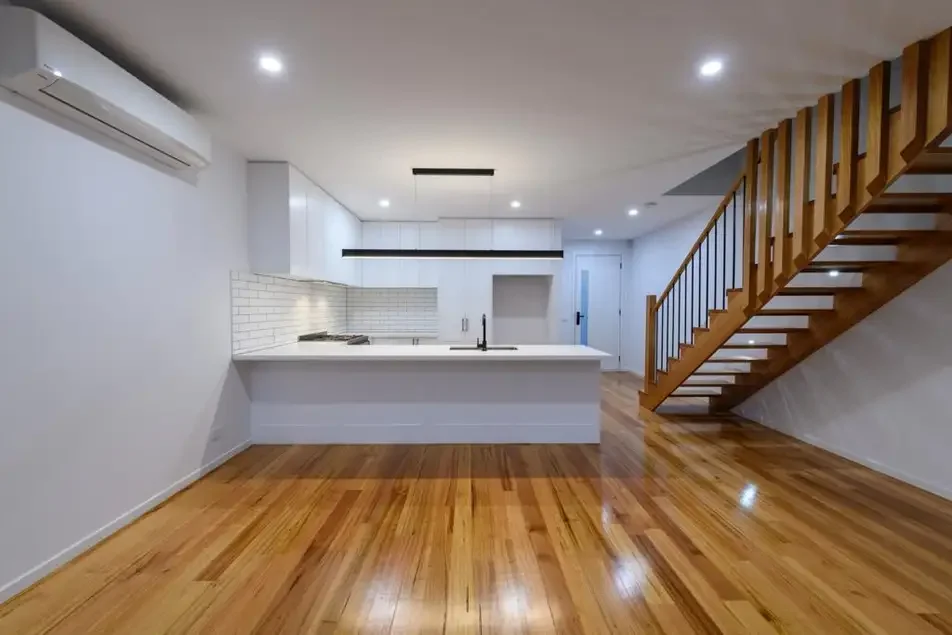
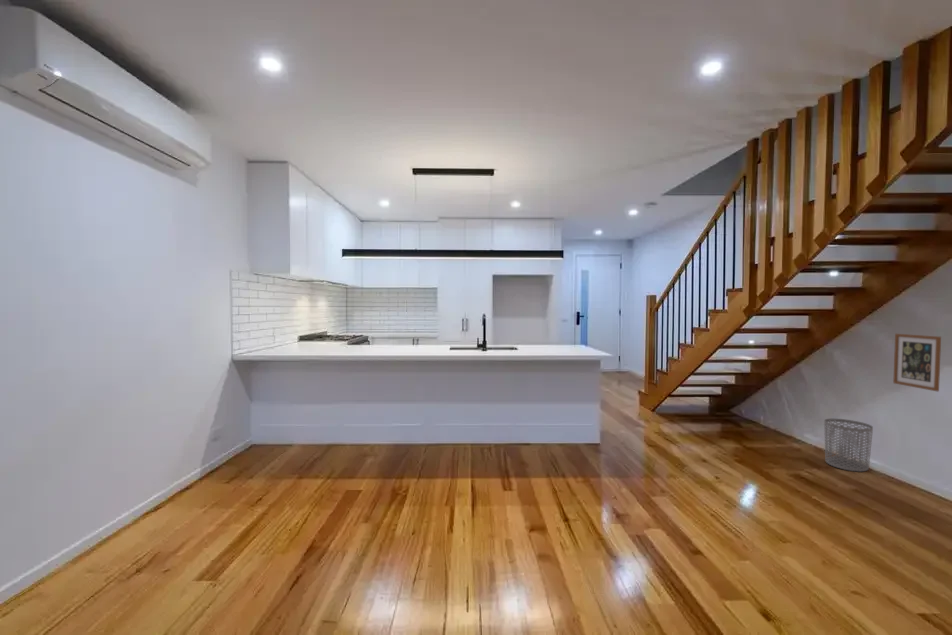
+ waste bin [823,418,874,473]
+ wall art [892,333,942,393]
